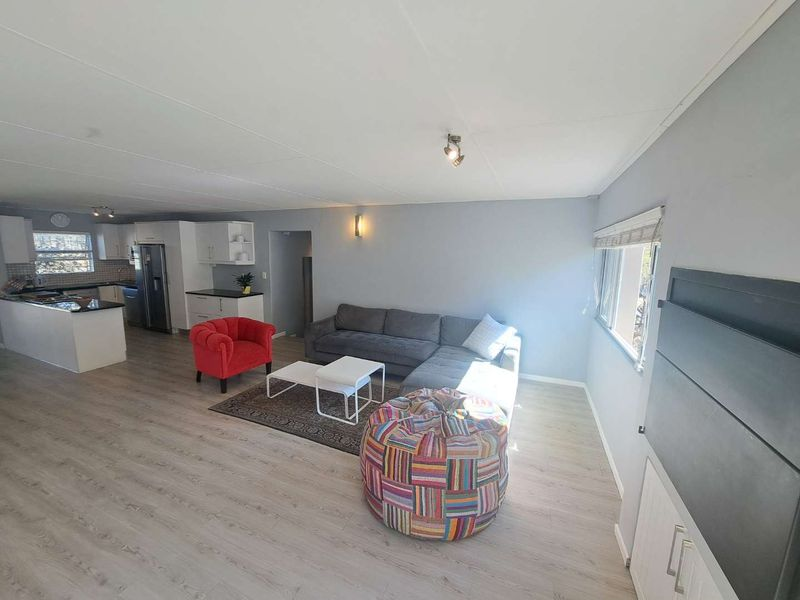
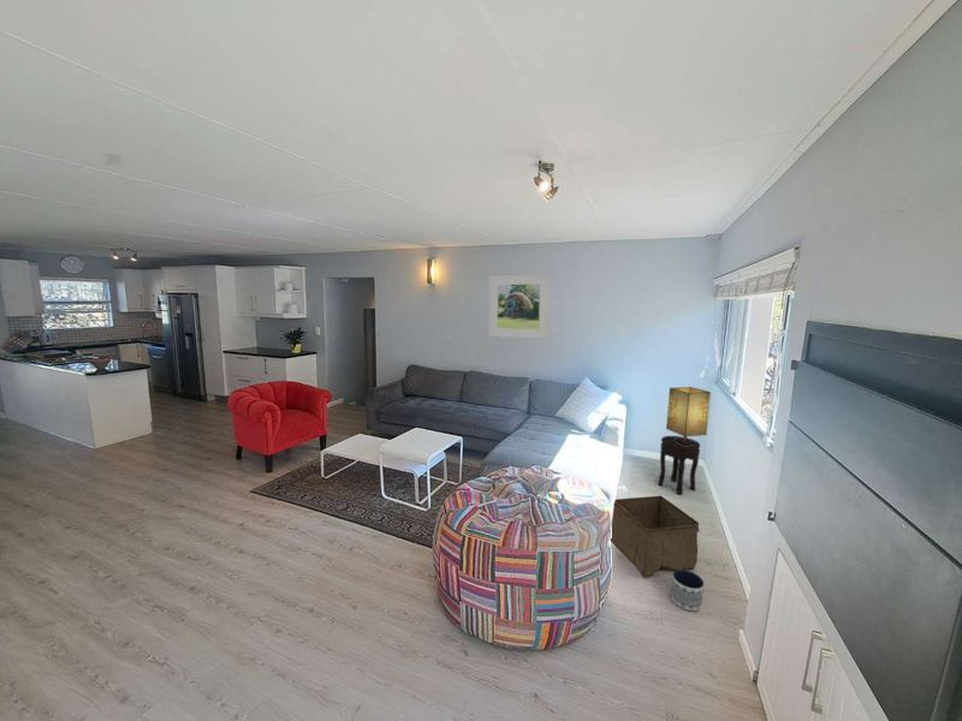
+ table lamp [665,386,712,446]
+ side table [658,435,701,495]
+ planter [670,570,705,612]
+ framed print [488,274,551,340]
+ storage bin [610,495,701,579]
